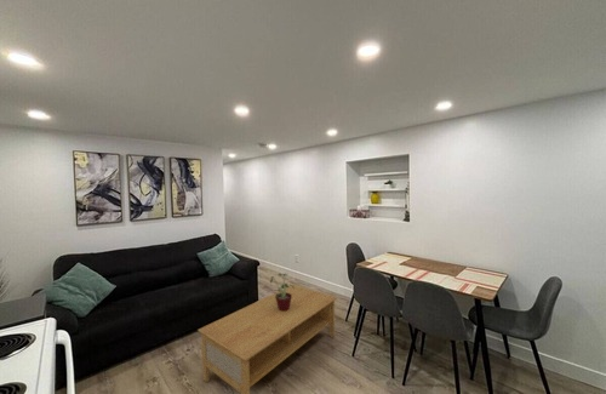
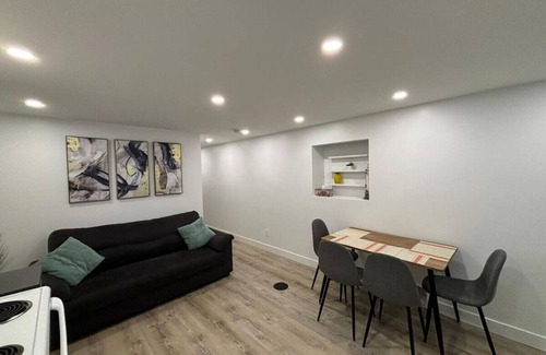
- coffee table [196,284,338,394]
- potted plant [269,272,295,312]
